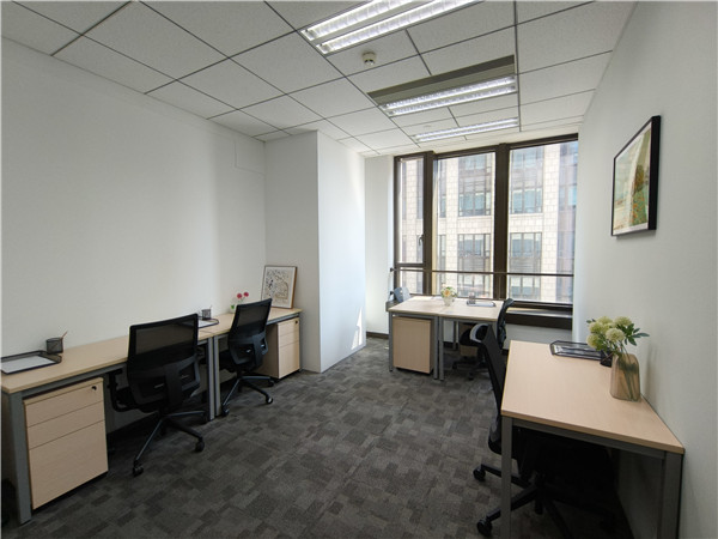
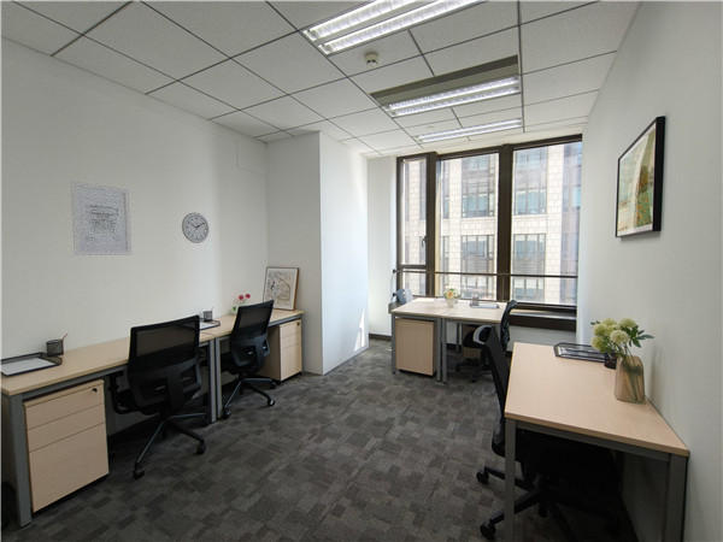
+ wall art [69,179,133,257]
+ wall clock [181,212,211,245]
